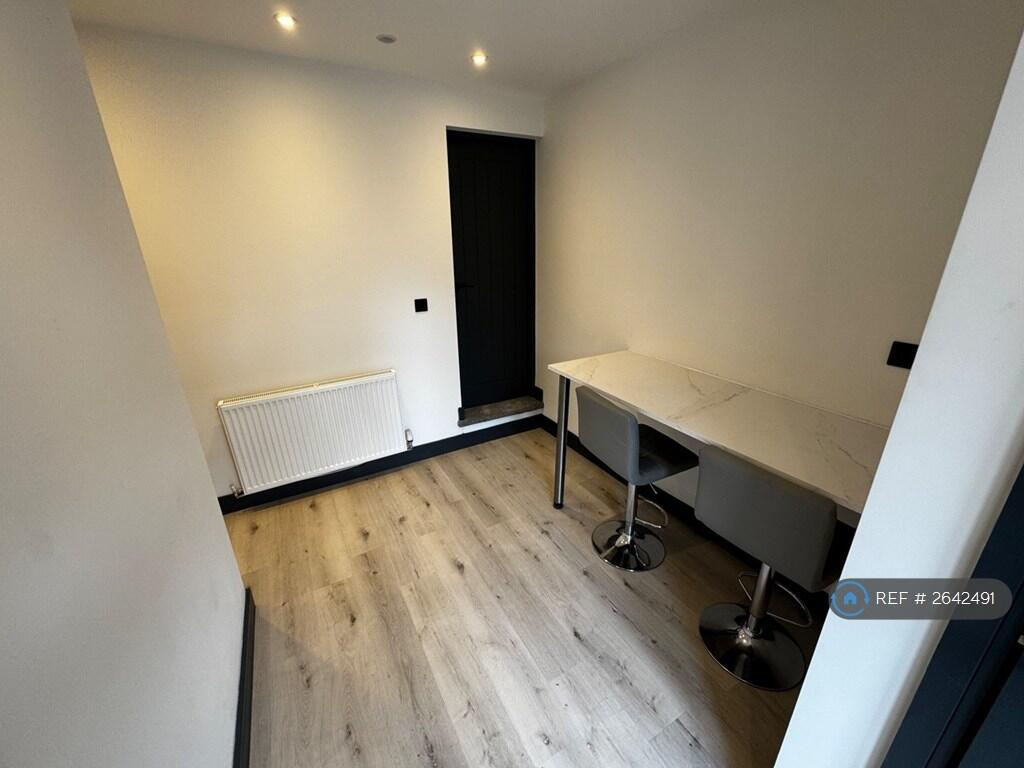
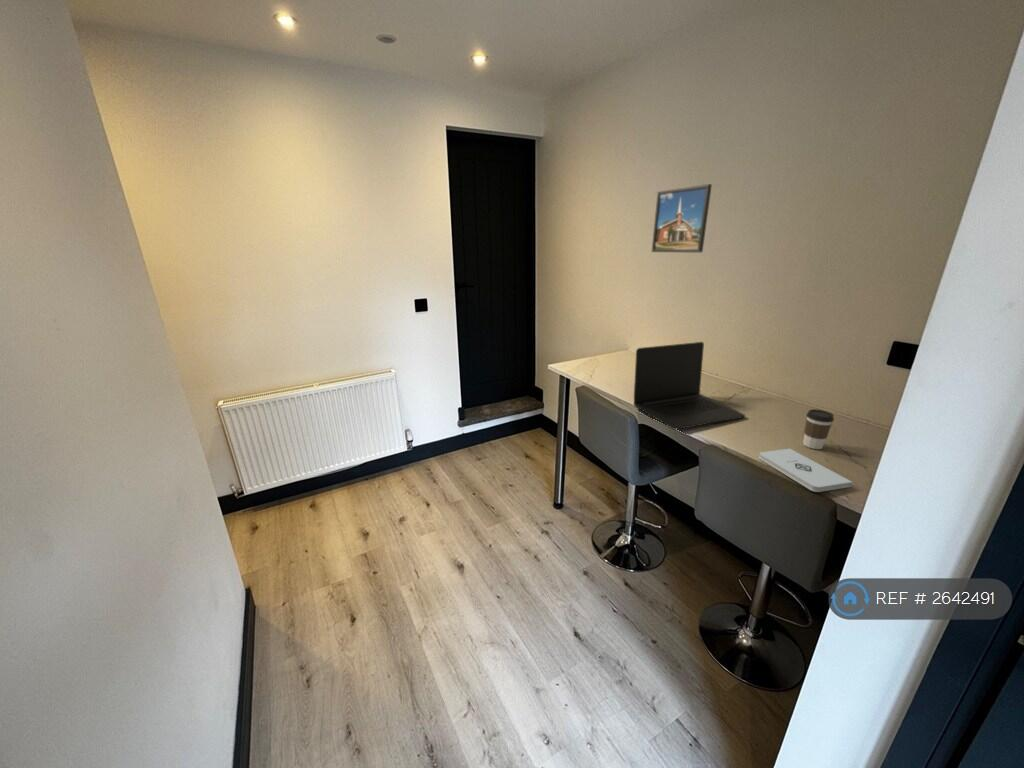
+ notepad [758,448,853,493]
+ coffee cup [802,408,835,450]
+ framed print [651,183,713,253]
+ laptop [633,341,746,430]
